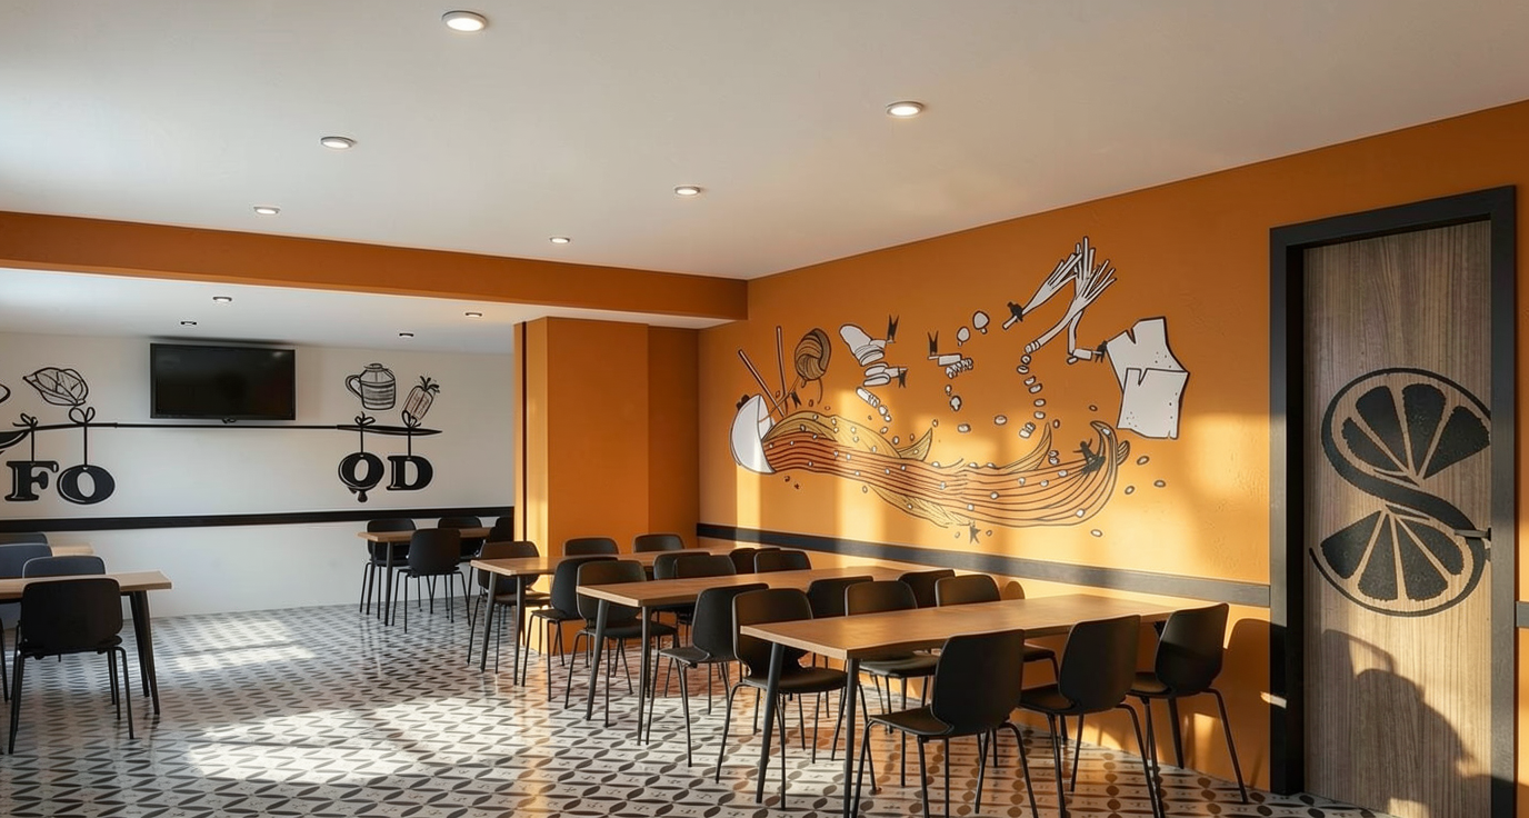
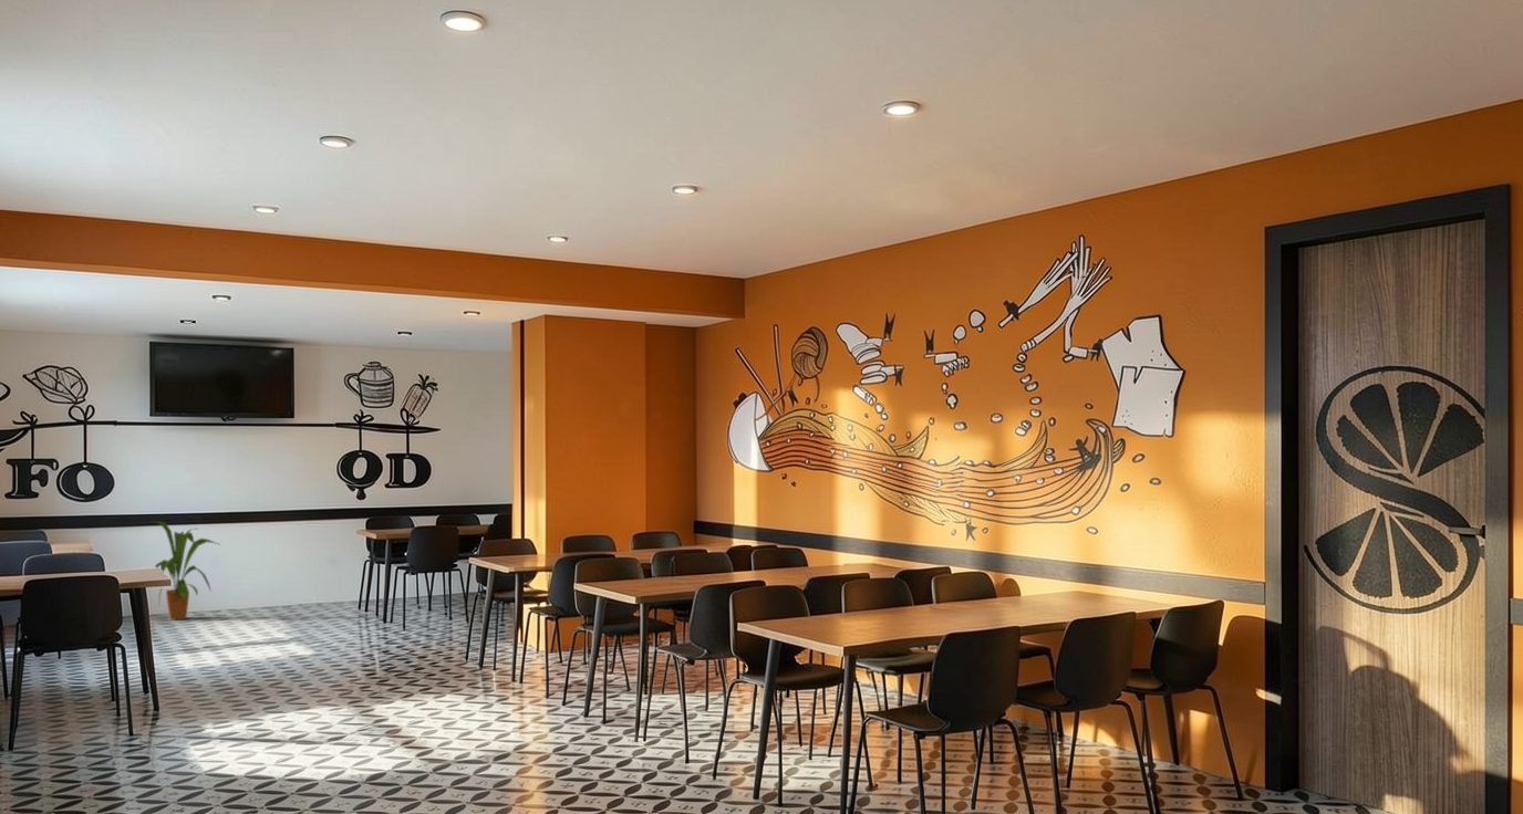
+ house plant [149,520,221,622]
